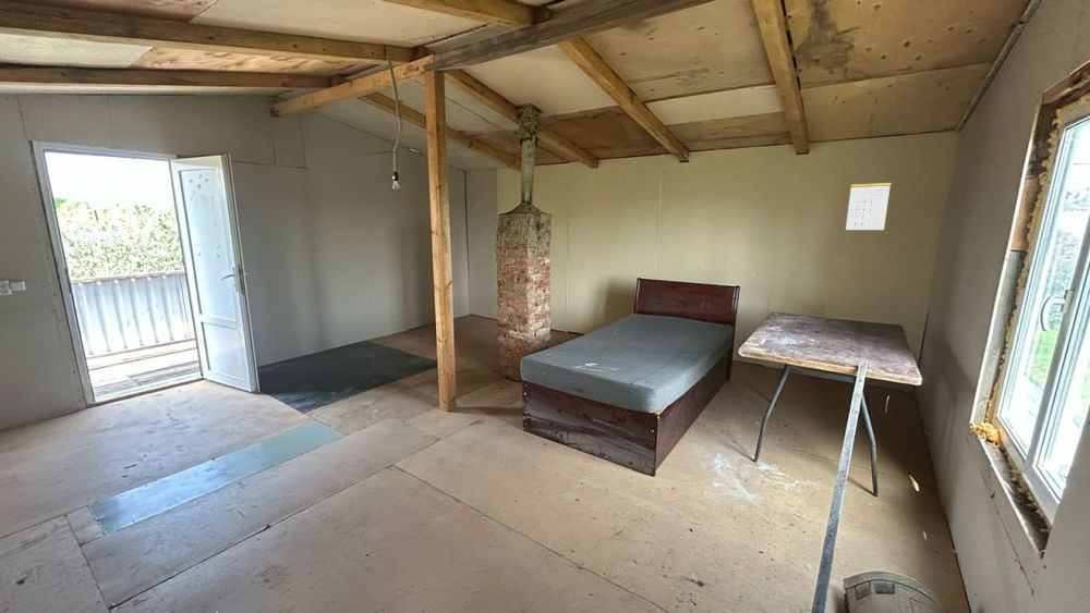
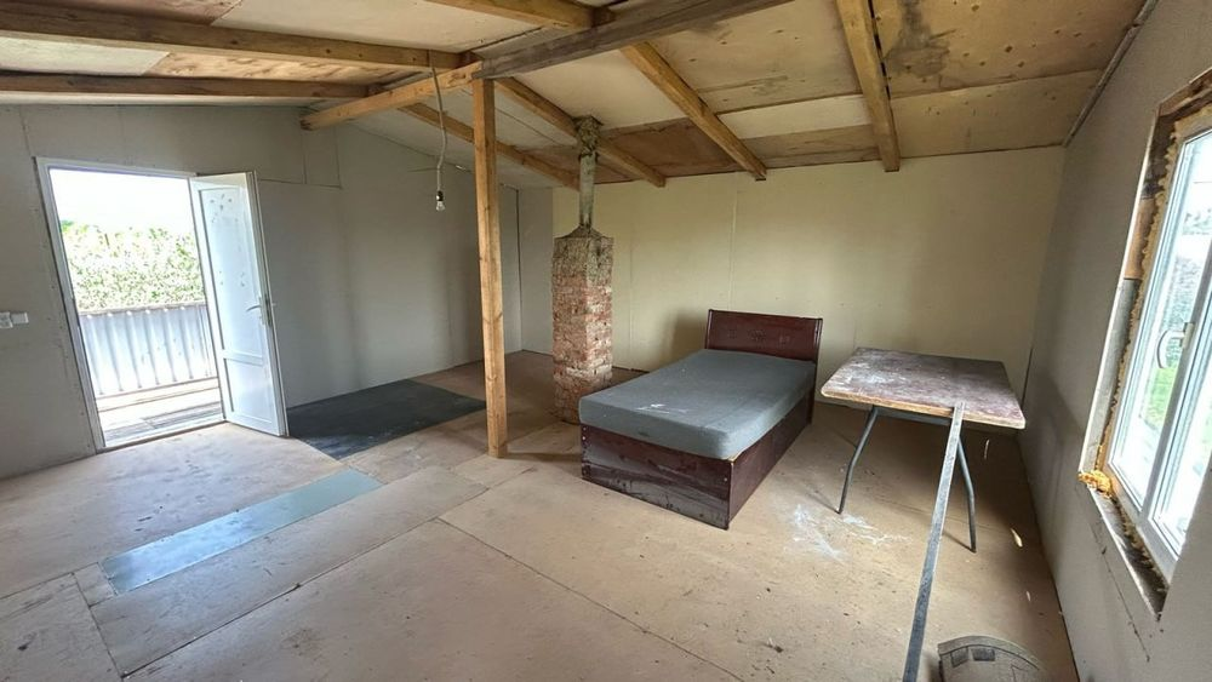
- calendar [845,174,892,231]
